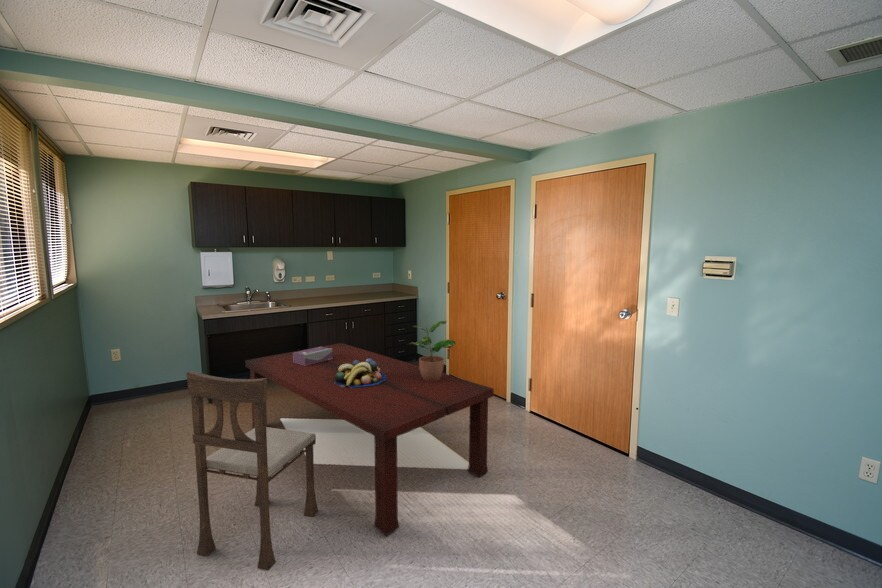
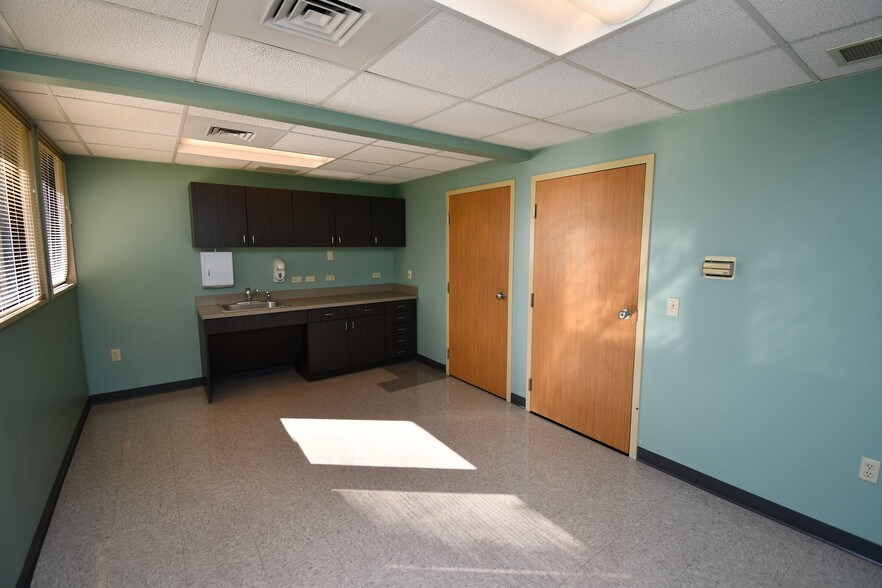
- dining table [244,342,495,537]
- dining chair [185,370,319,572]
- fruit bowl [334,358,387,388]
- tissue box [293,346,333,366]
- potted plant [406,320,456,382]
